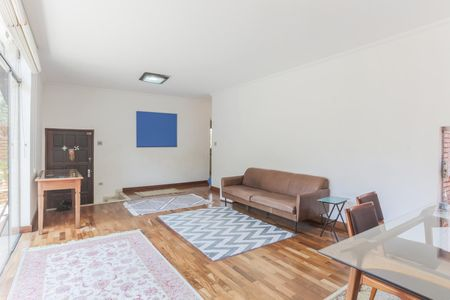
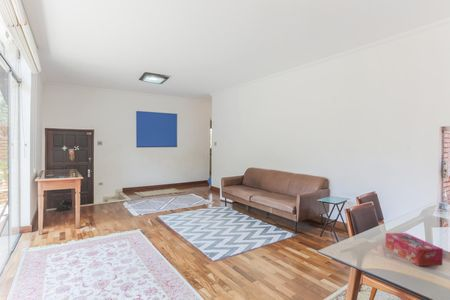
+ tissue box [385,232,444,267]
